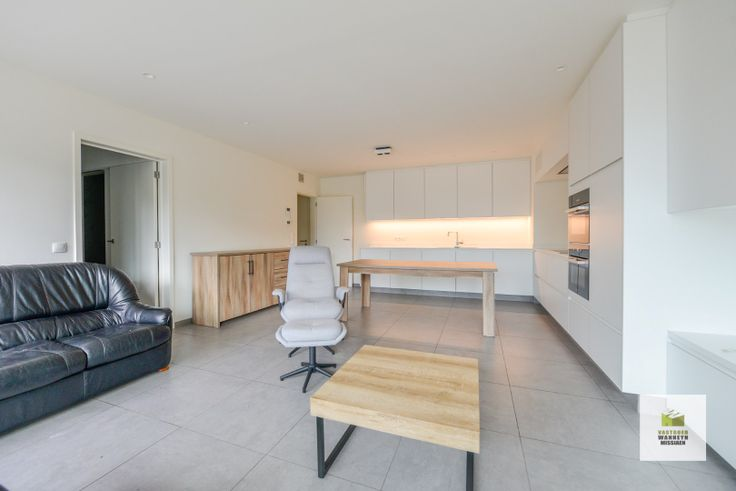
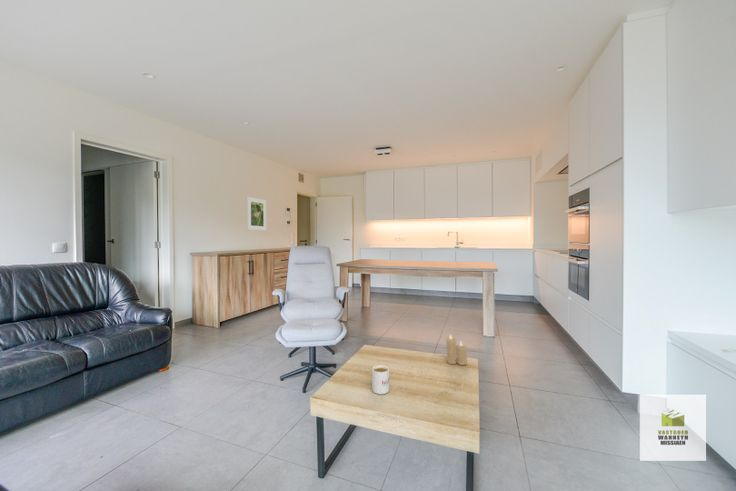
+ candle [445,334,468,366]
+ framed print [246,196,268,232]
+ mug [371,364,390,395]
